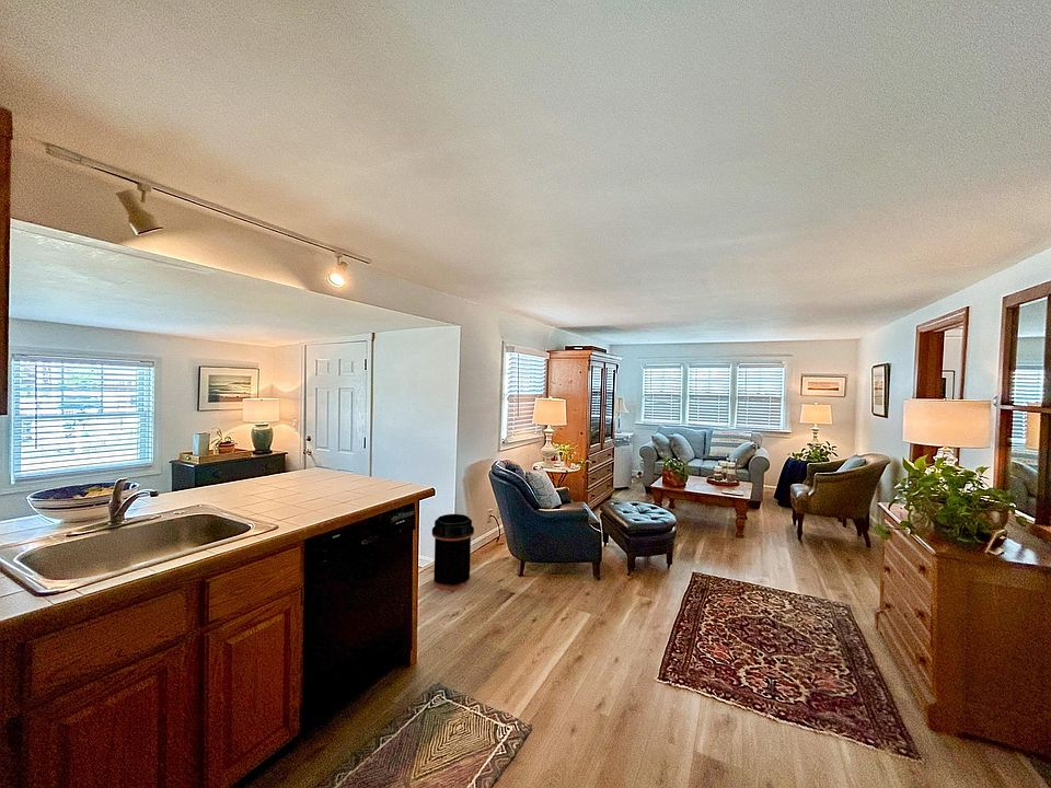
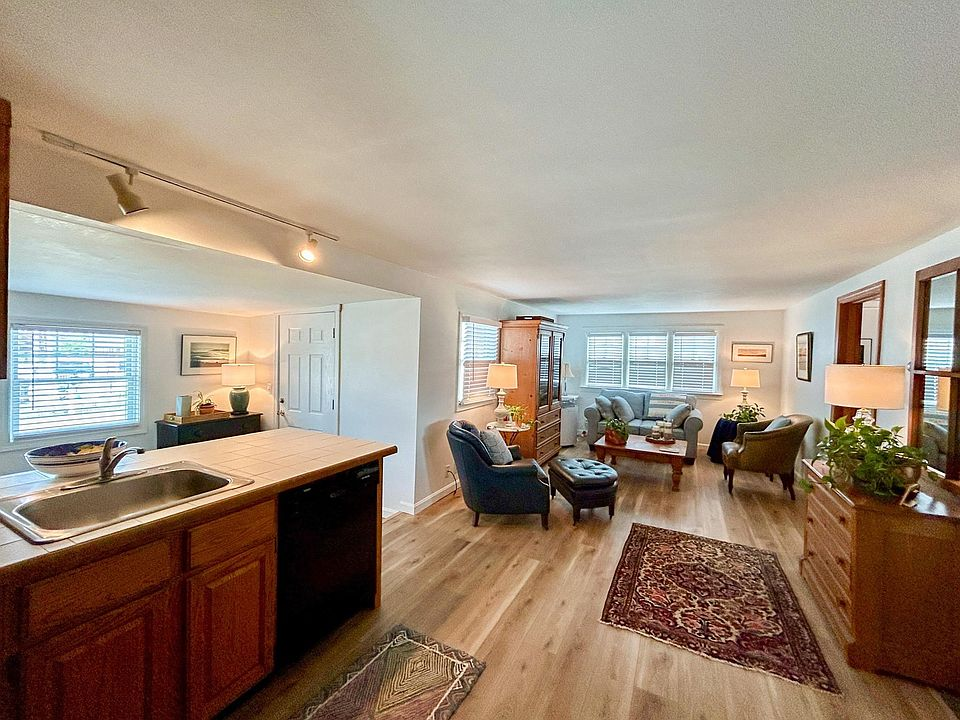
- trash can [431,513,475,591]
